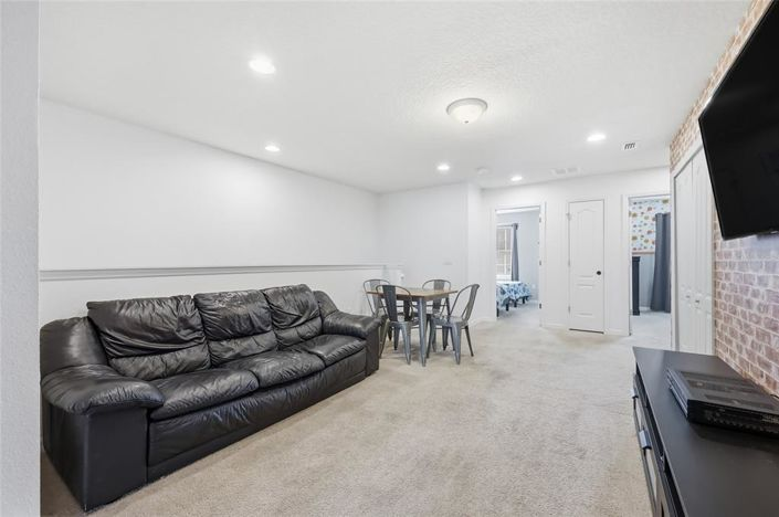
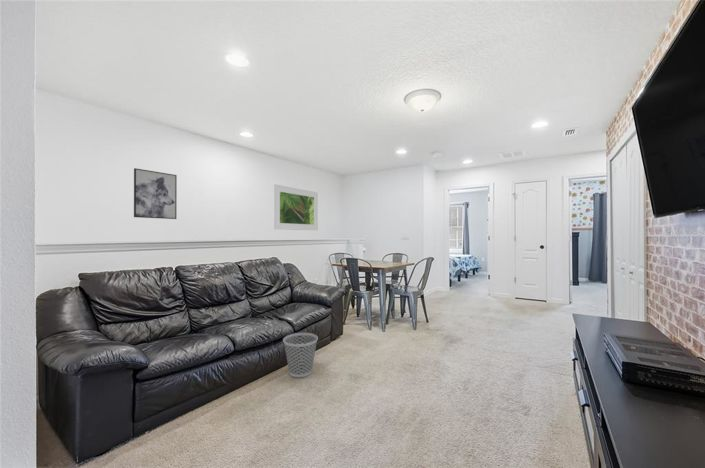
+ wastebasket [282,332,319,378]
+ wall art [133,167,178,220]
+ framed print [273,183,319,231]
